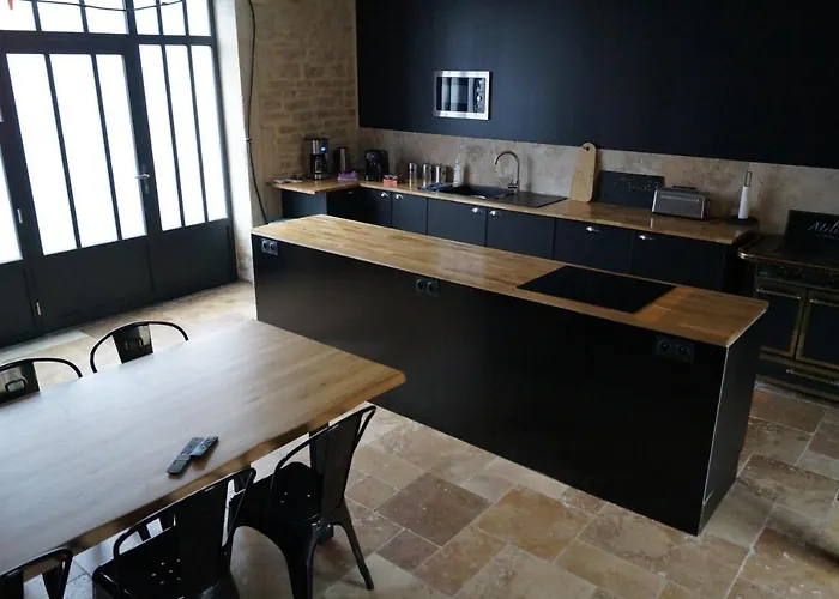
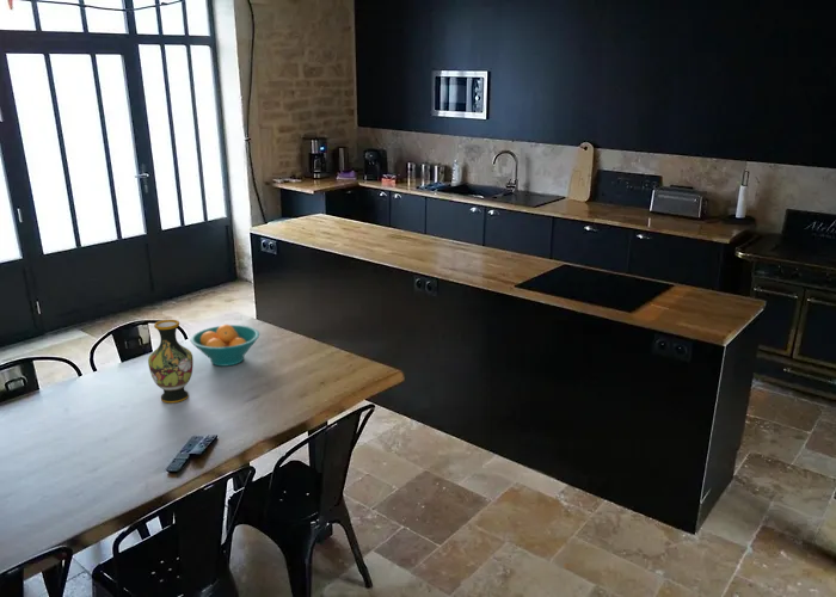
+ vase [147,319,195,404]
+ fruit bowl [190,324,260,368]
